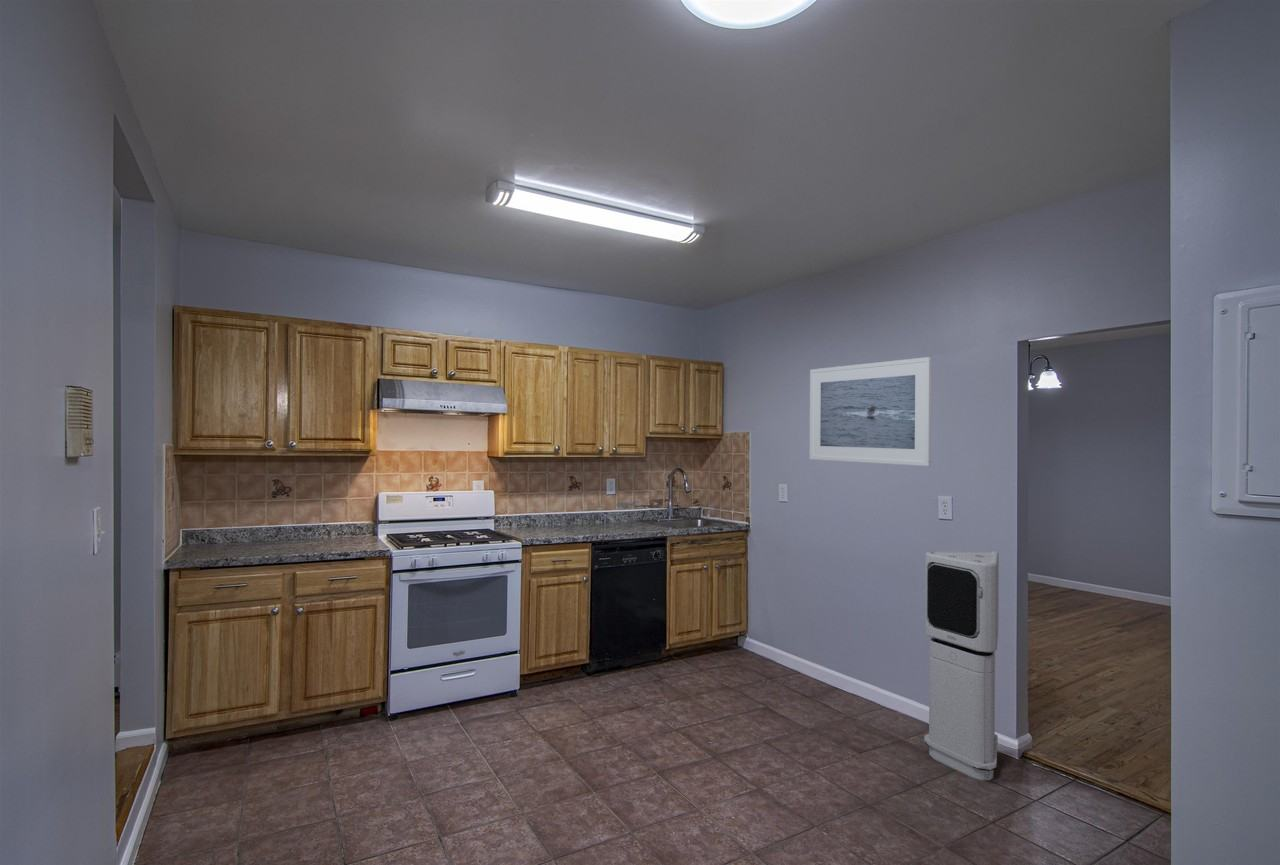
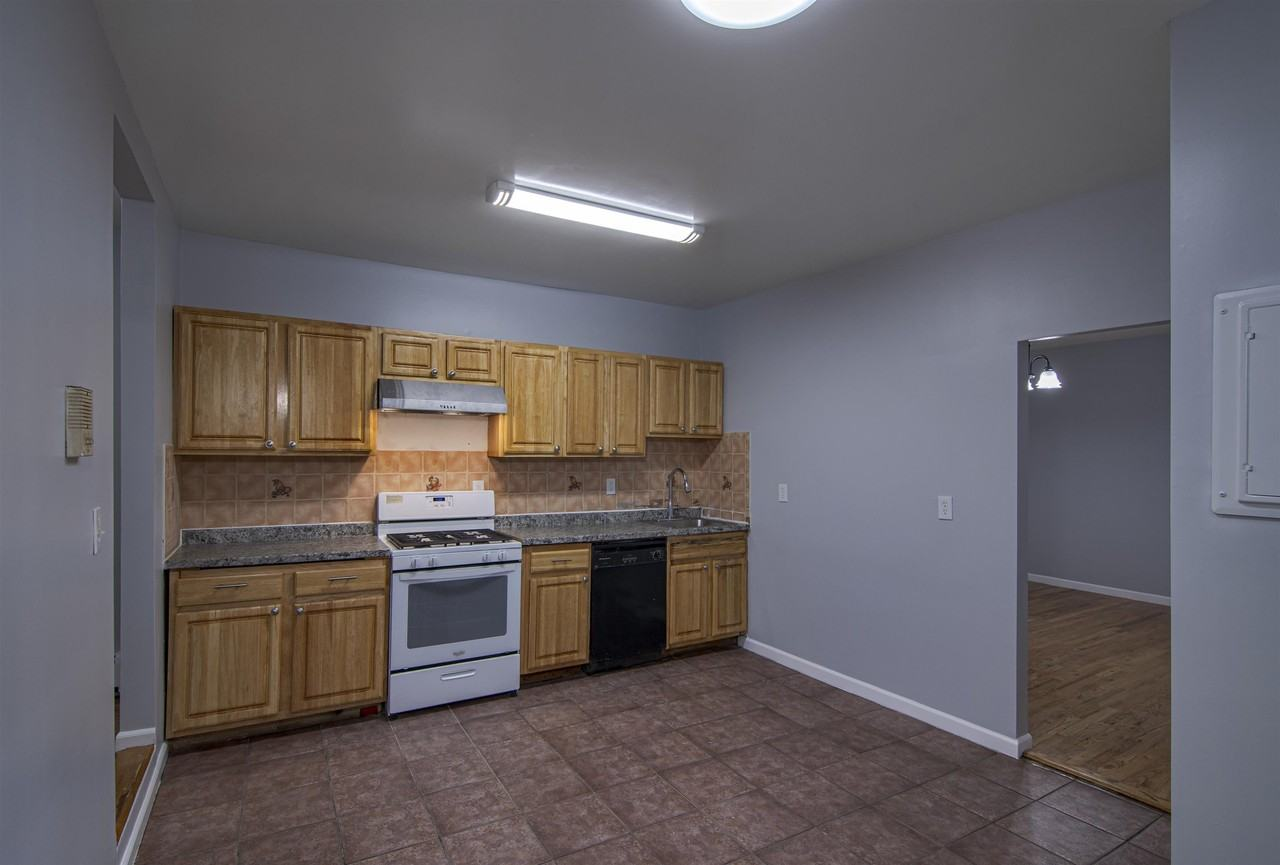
- air purifier [923,550,1000,781]
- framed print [809,356,933,467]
